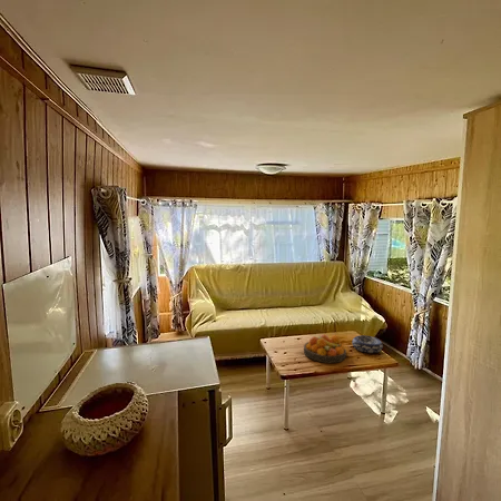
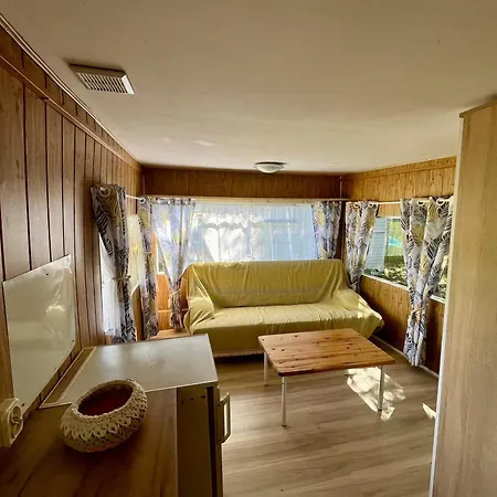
- fruit bowl [303,333,347,364]
- decorative bowl [351,334,384,354]
